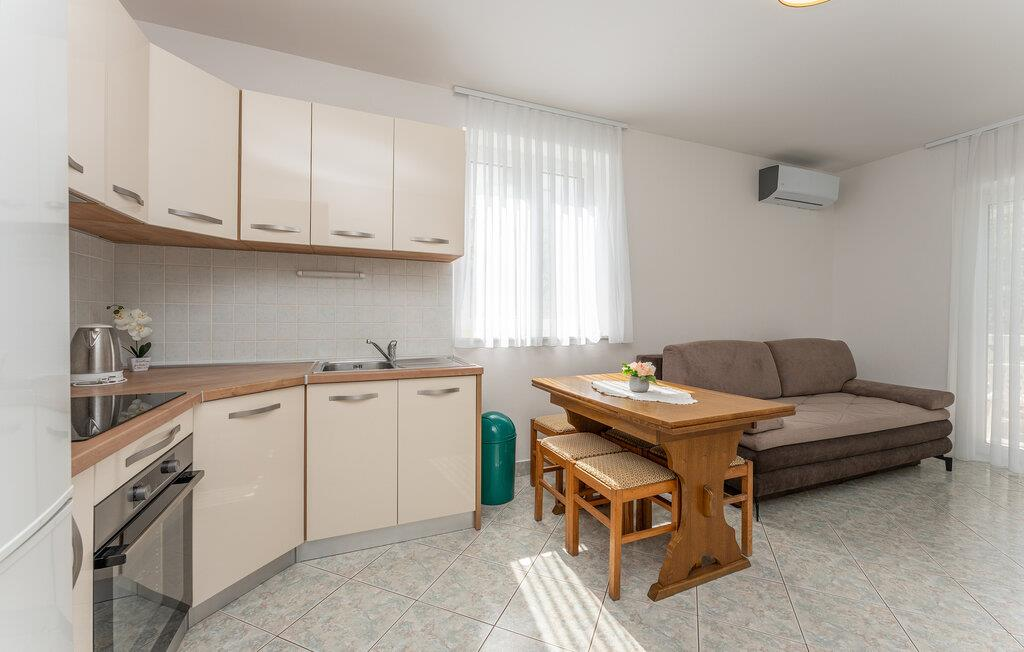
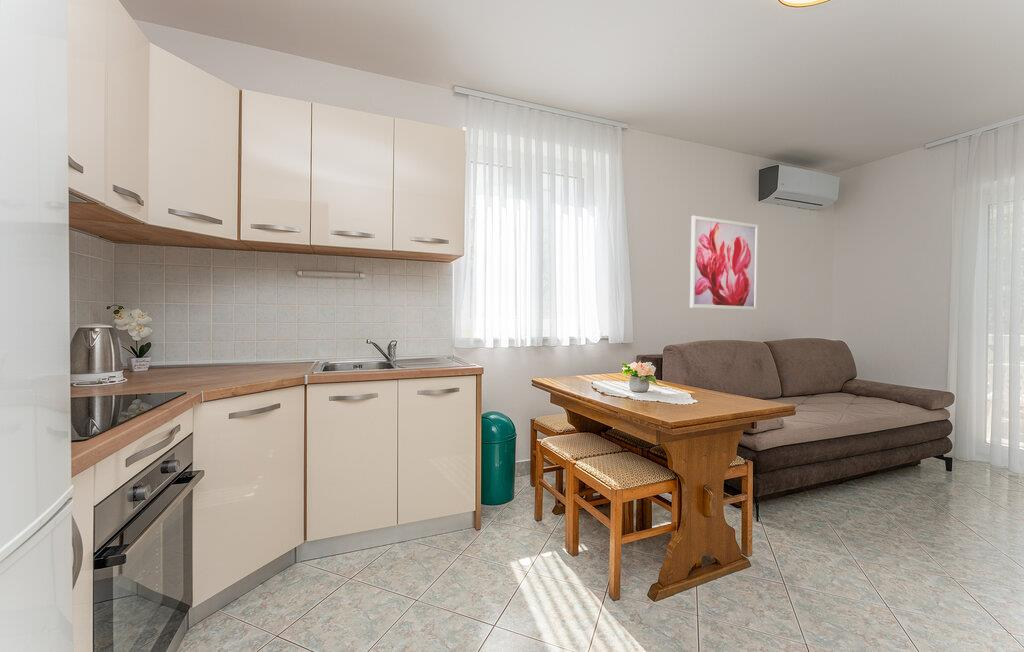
+ wall art [689,215,760,311]
